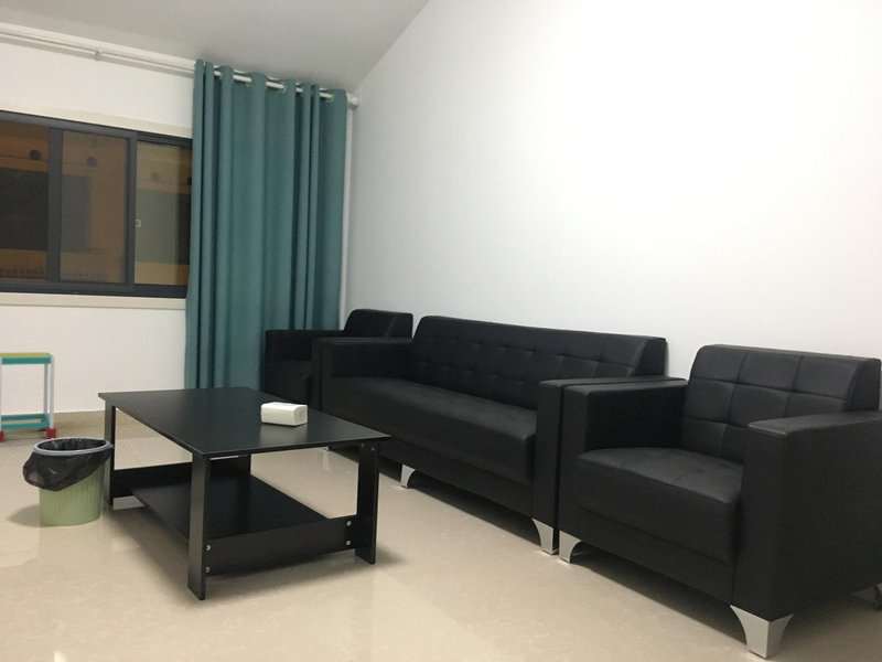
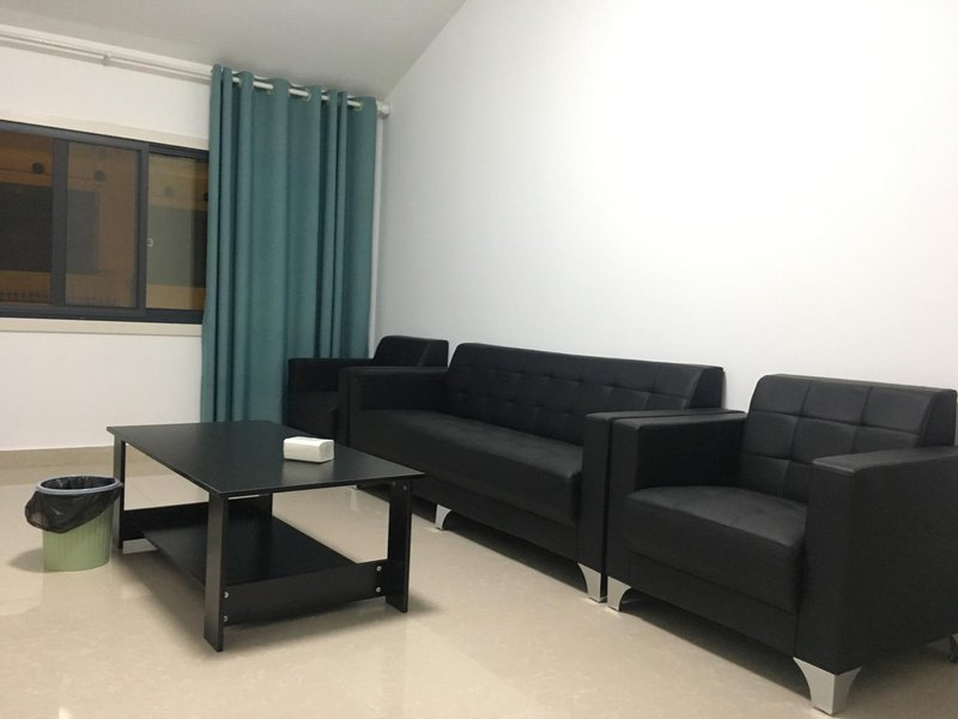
- side table [0,351,57,444]
